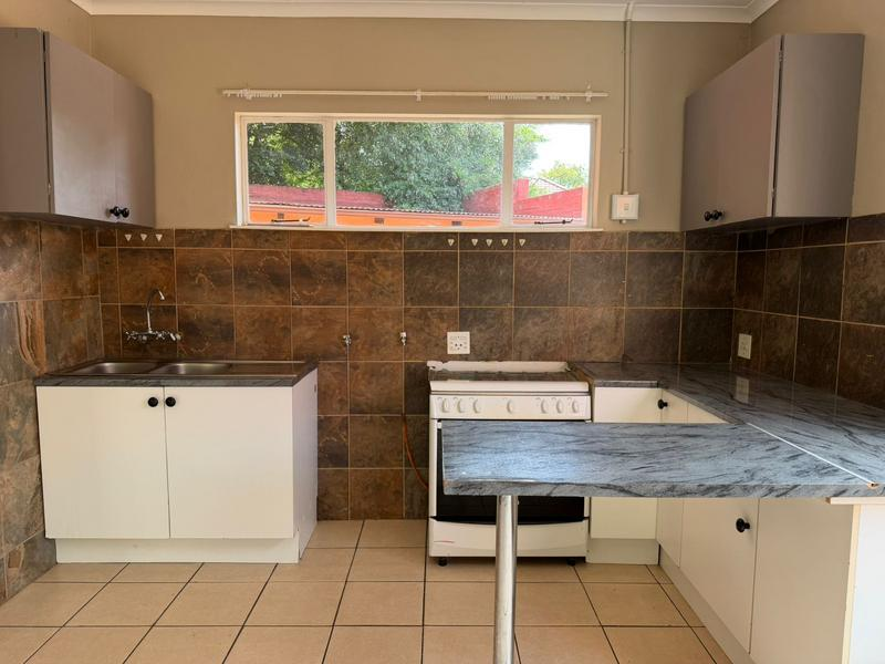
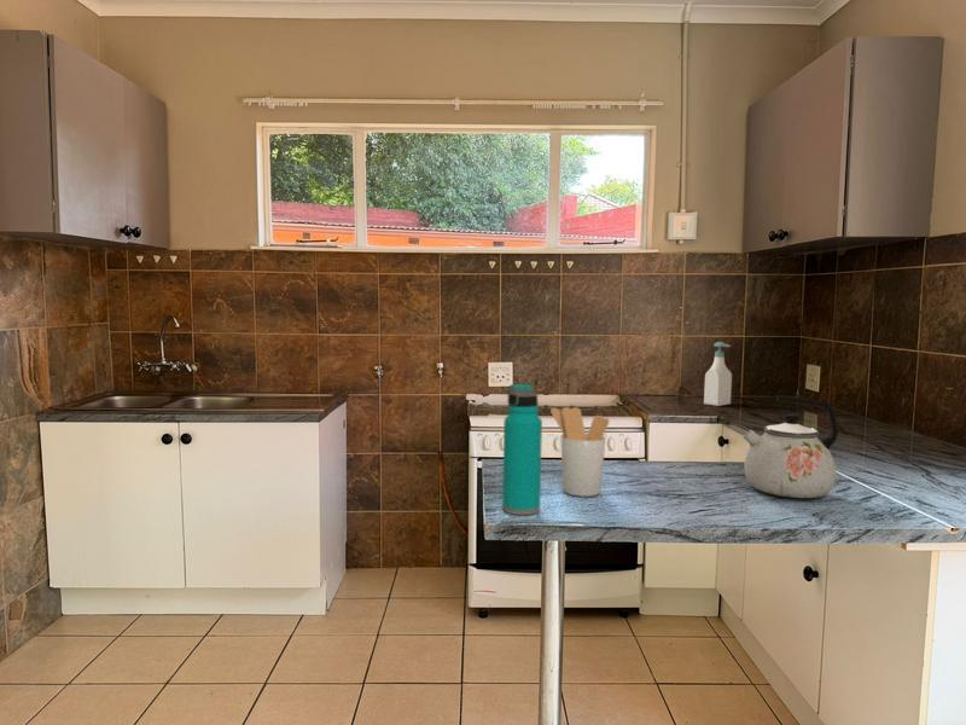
+ kettle [743,394,839,499]
+ water bottle [501,382,543,516]
+ utensil holder [549,406,610,498]
+ soap bottle [703,341,733,407]
